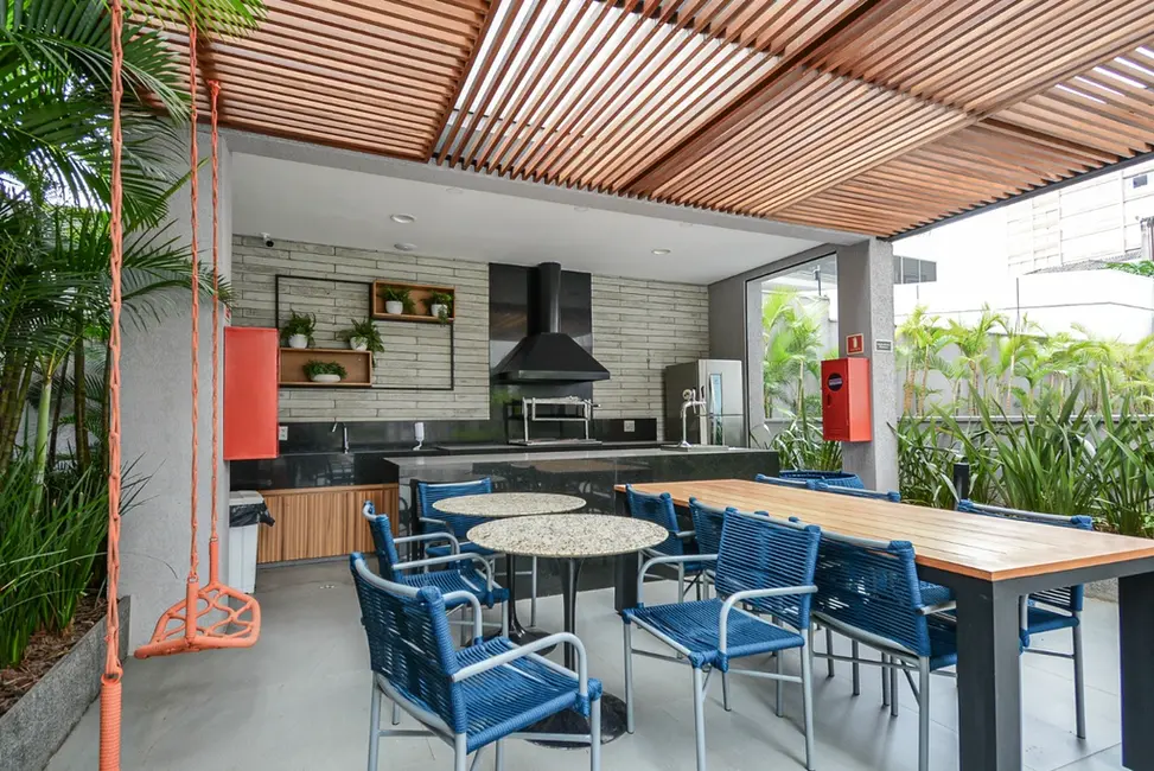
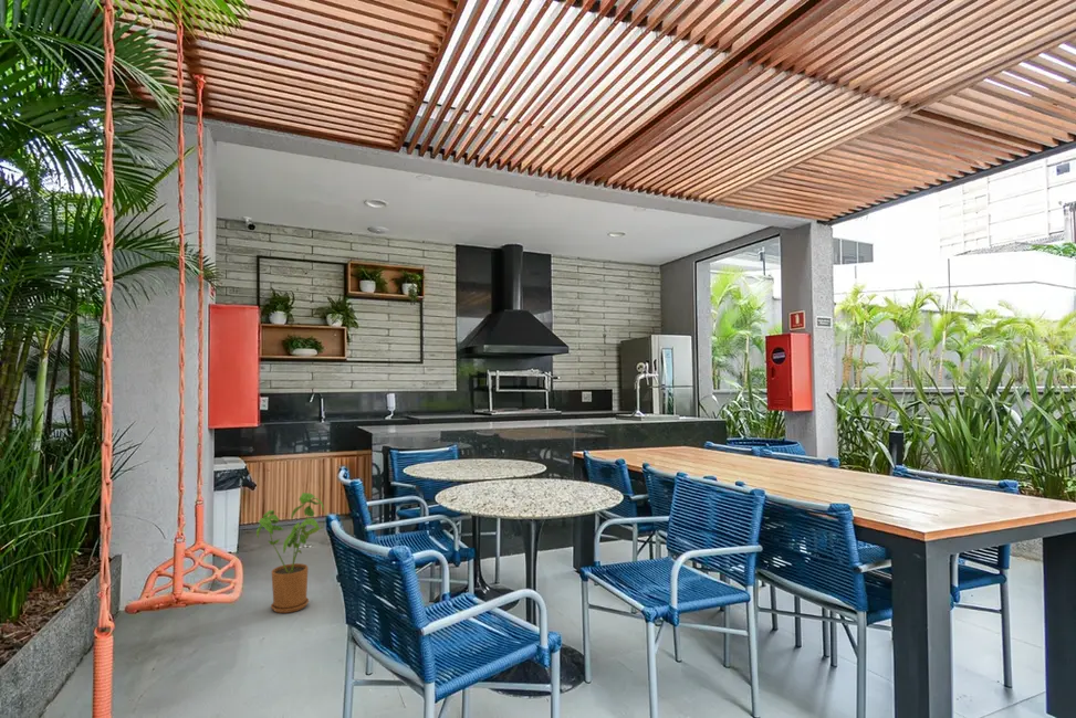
+ house plant [255,492,325,614]
